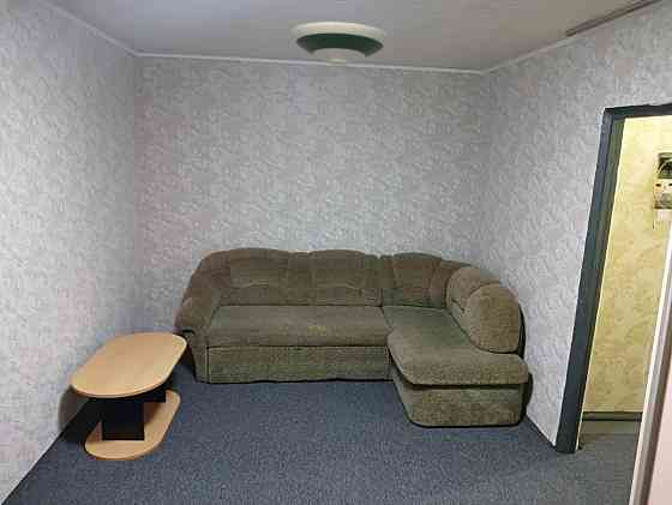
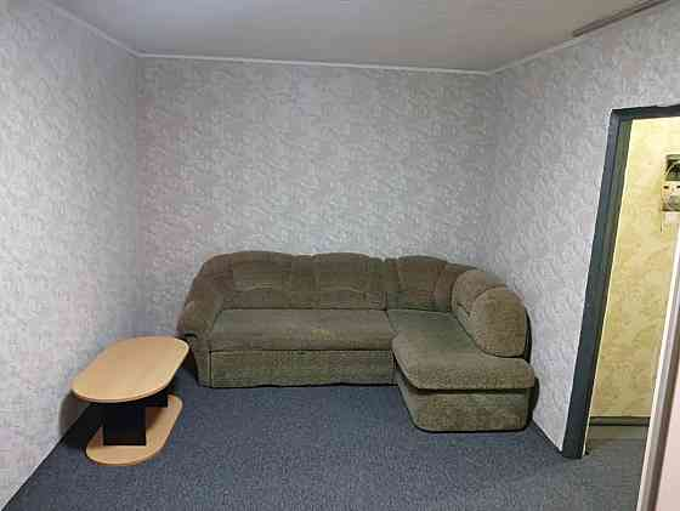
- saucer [288,22,392,66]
